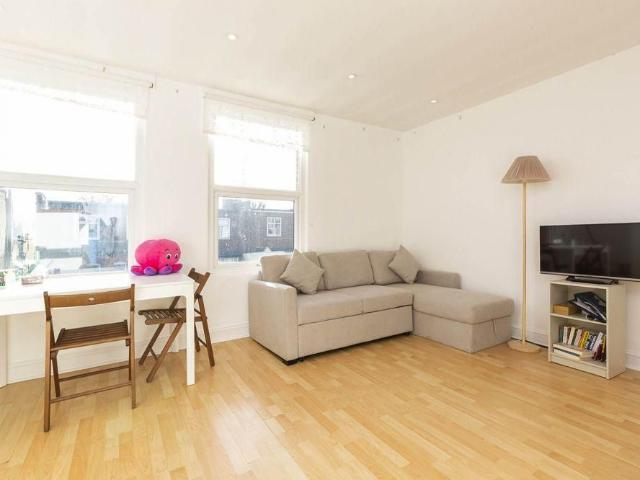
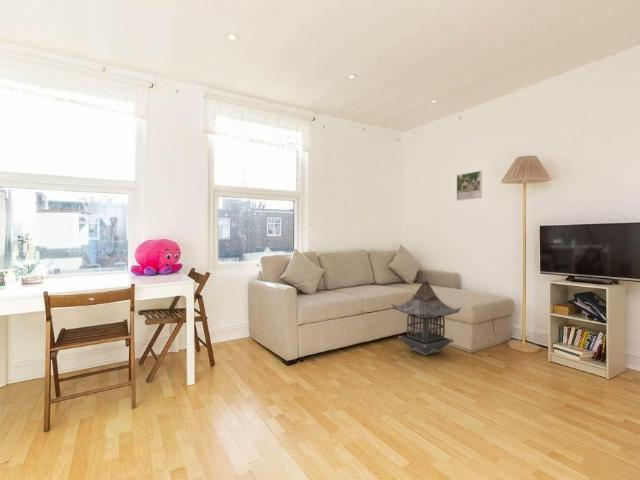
+ lantern [390,276,463,357]
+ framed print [456,170,483,202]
